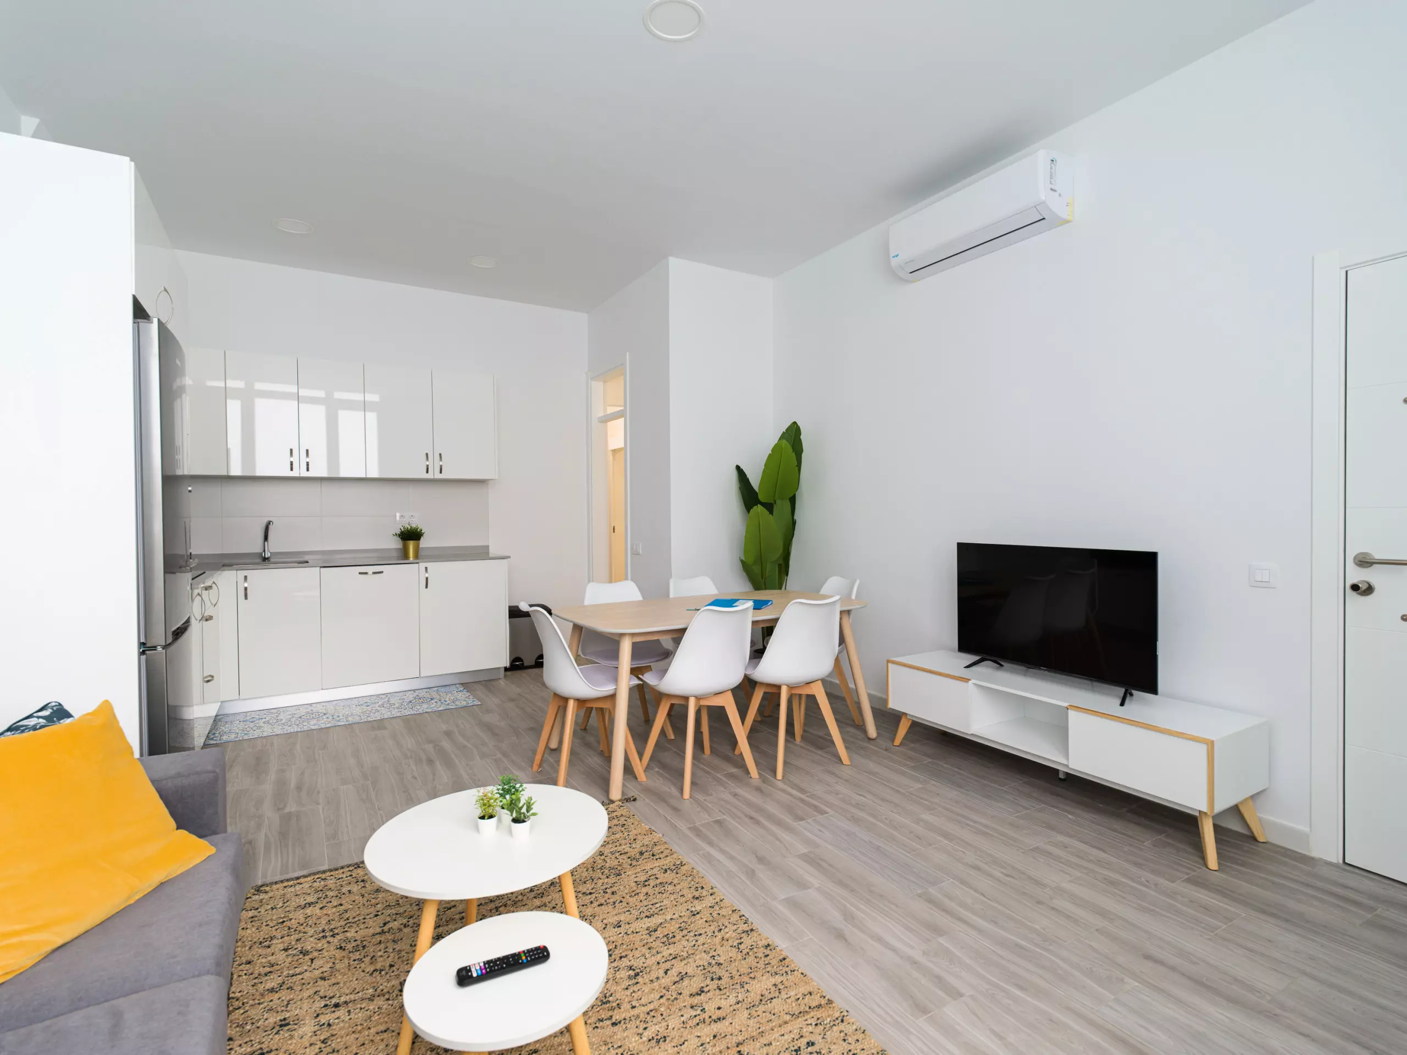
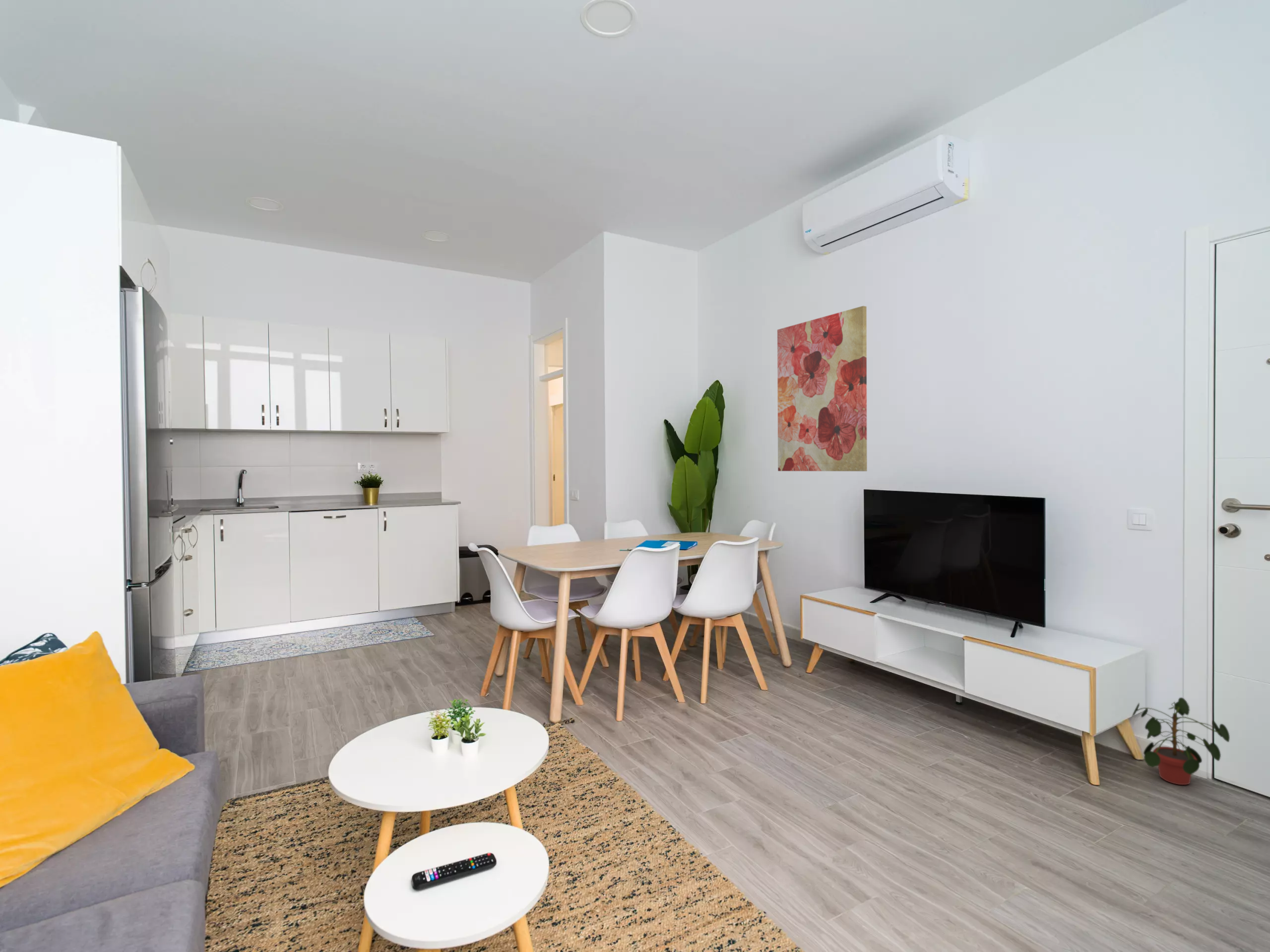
+ wall art [777,306,868,472]
+ potted plant [1131,697,1230,785]
